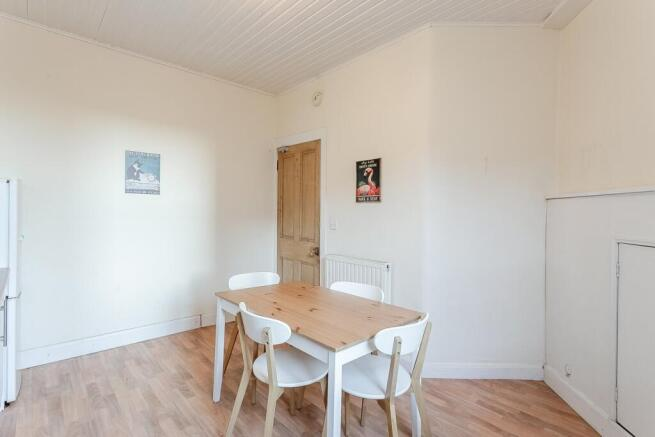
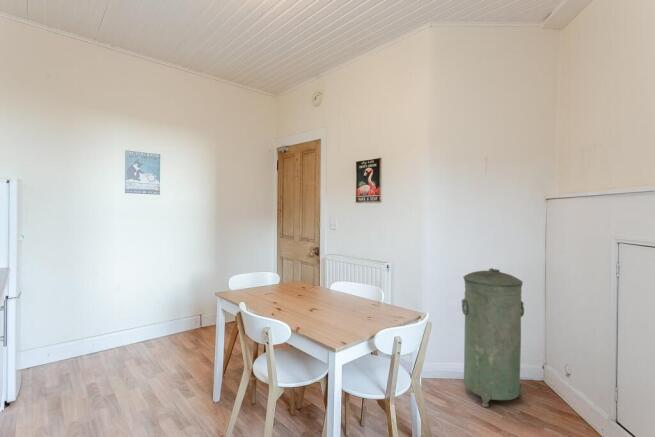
+ trash can [461,267,525,409]
